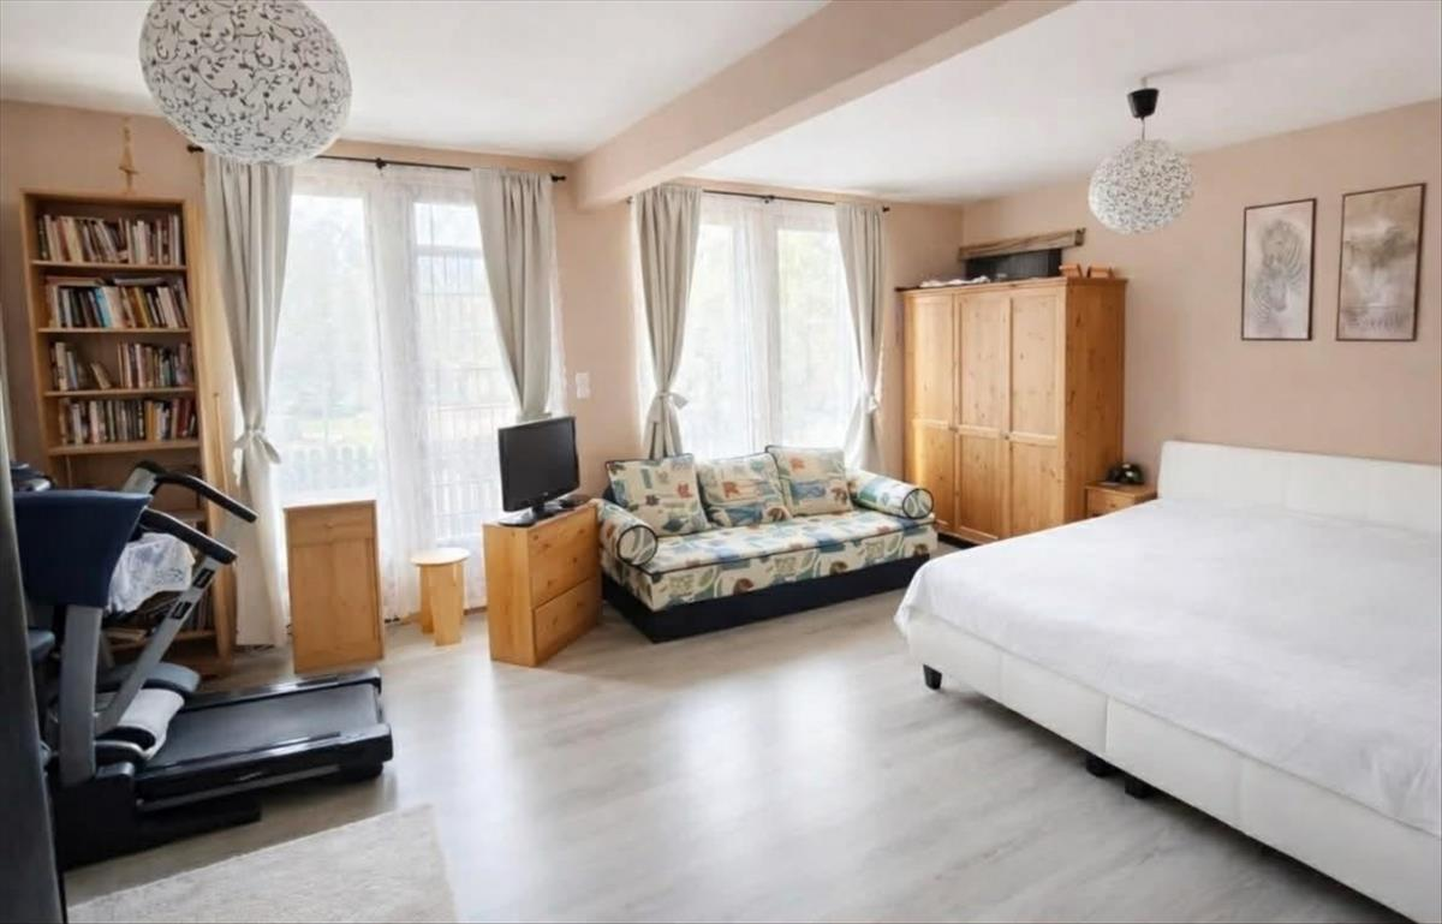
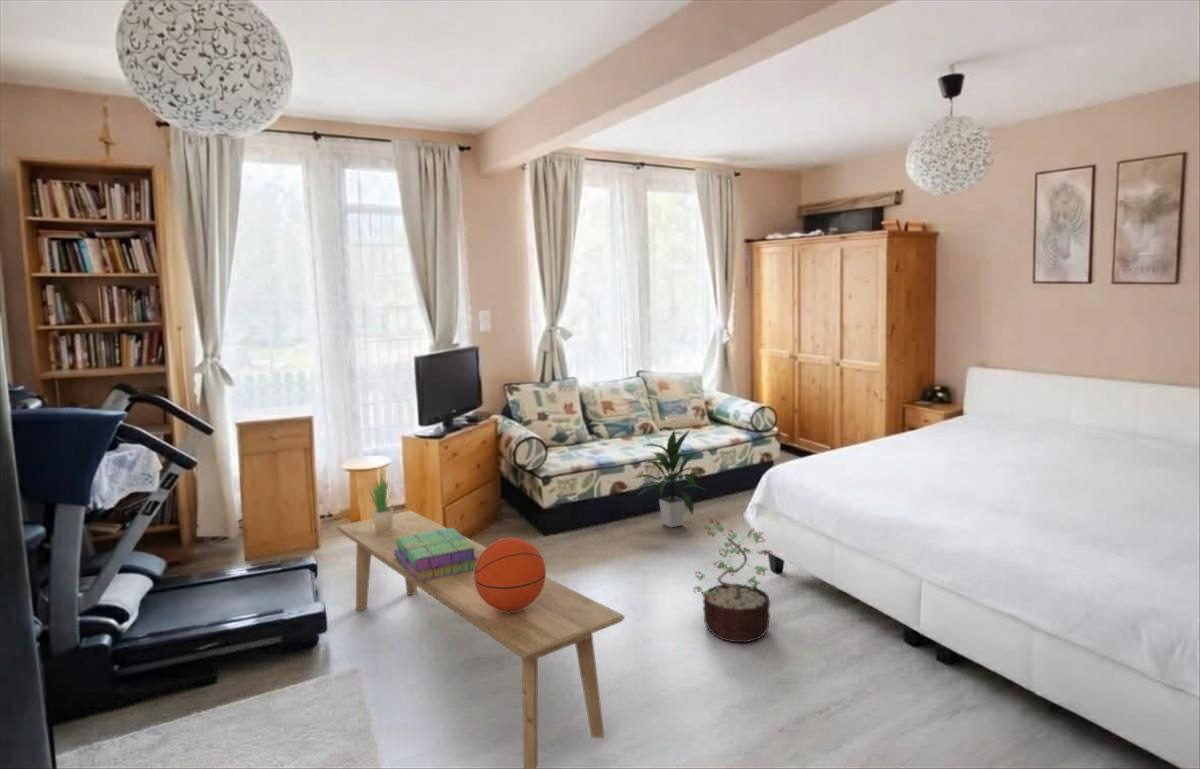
+ bench [336,510,625,769]
+ basket ball [474,537,547,612]
+ potted plant [367,471,394,533]
+ decorative plant [692,517,772,643]
+ stack of books [394,527,478,582]
+ indoor plant [630,428,706,528]
